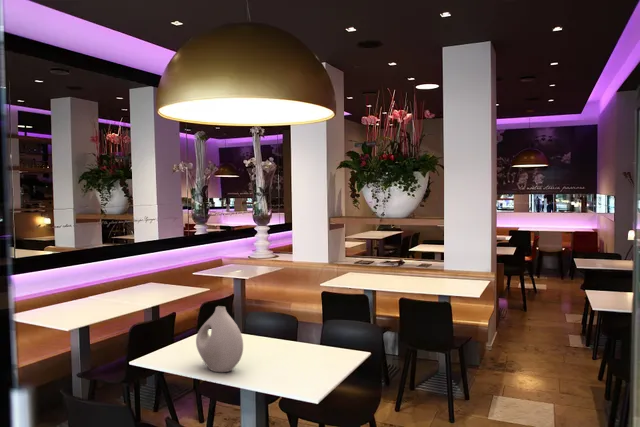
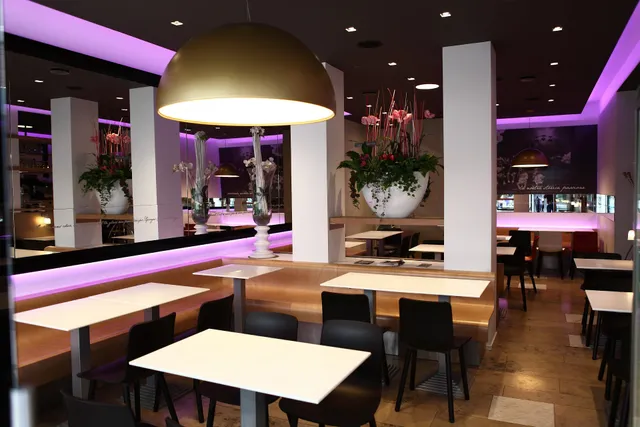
- vase [195,305,244,373]
